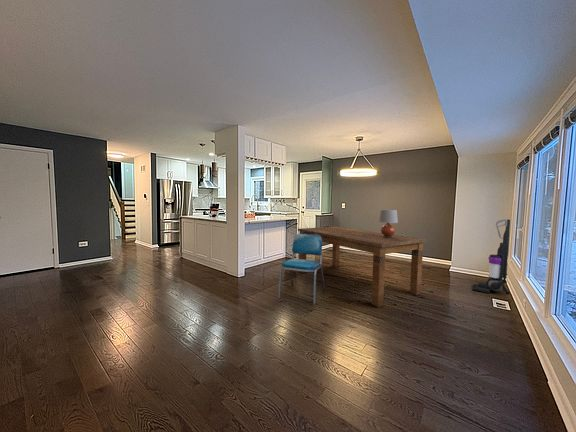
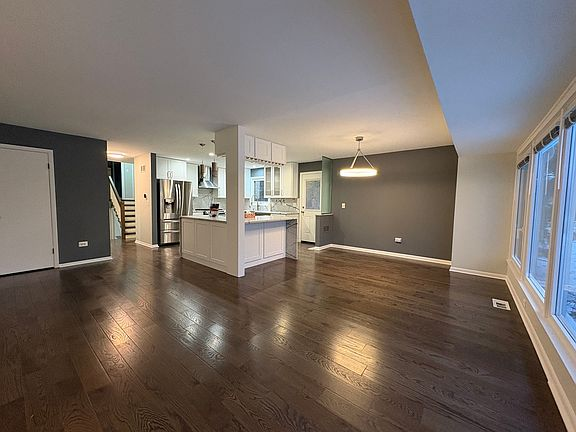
- vacuum cleaner [471,218,511,295]
- lamp [378,209,399,238]
- dining table [297,226,427,308]
- dining chair [277,231,326,306]
